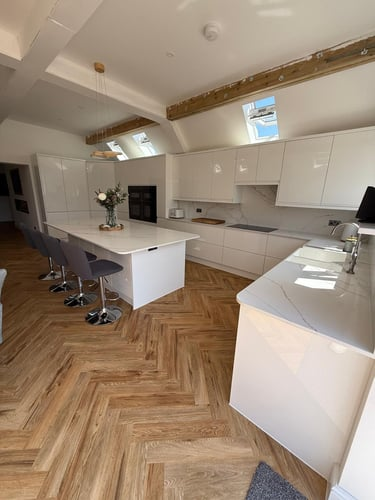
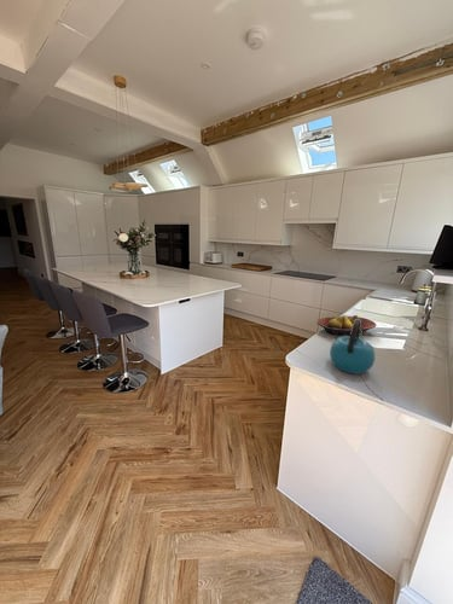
+ kettle [329,319,376,376]
+ fruit bowl [315,314,377,337]
